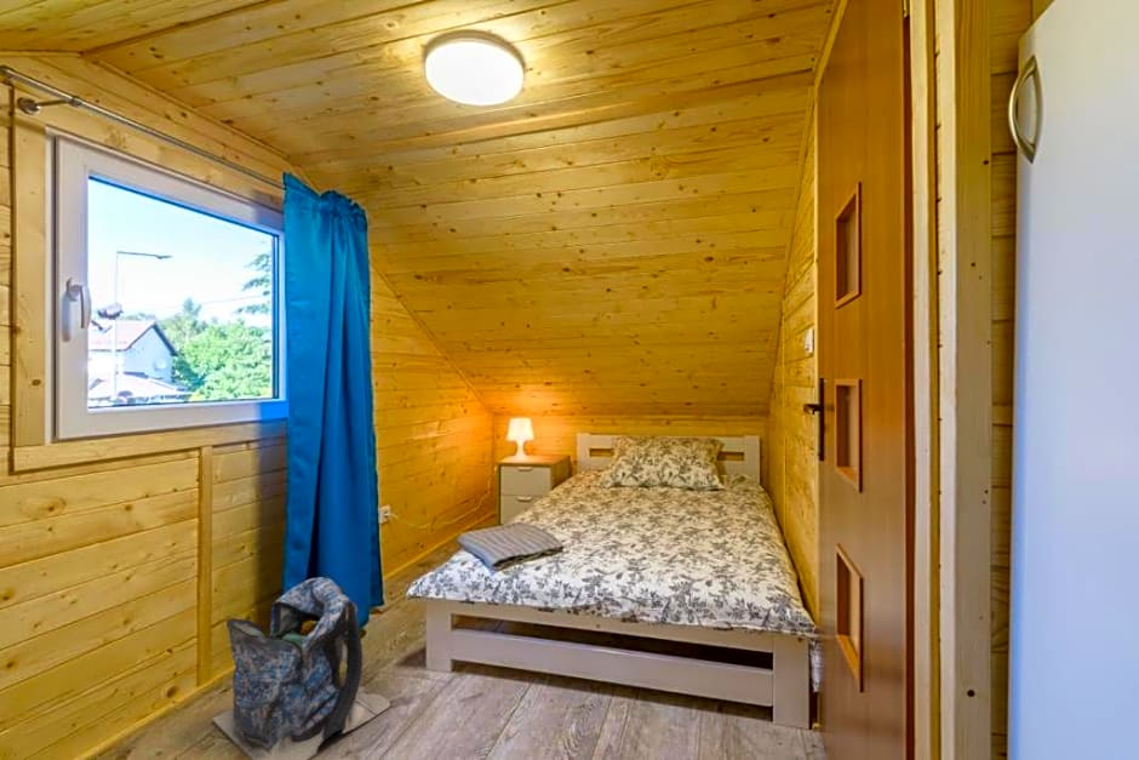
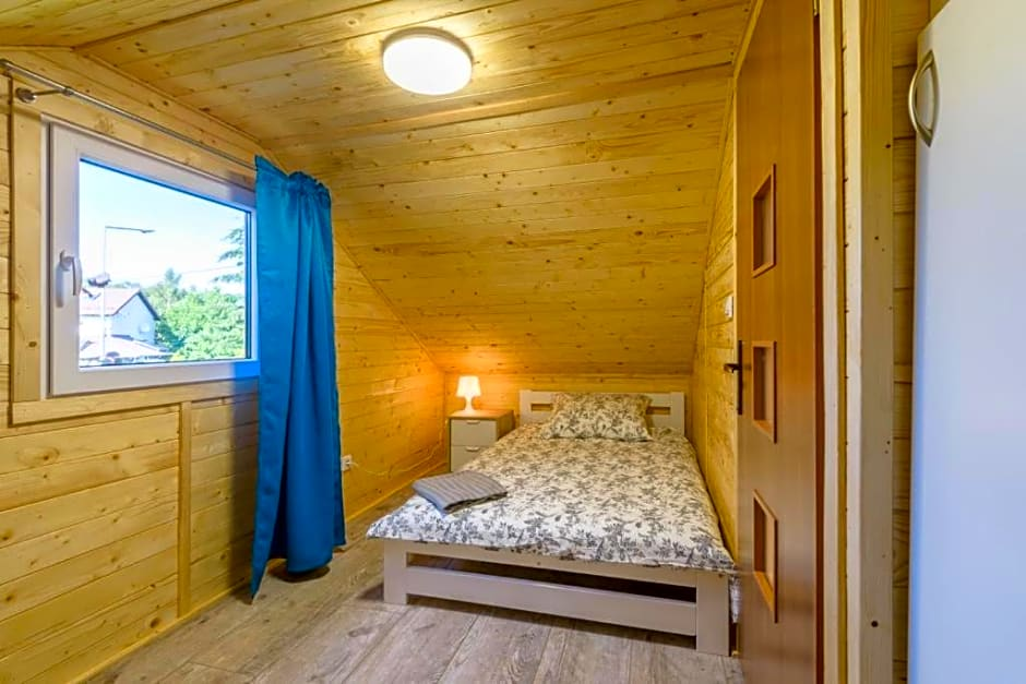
- backpack [210,576,391,760]
